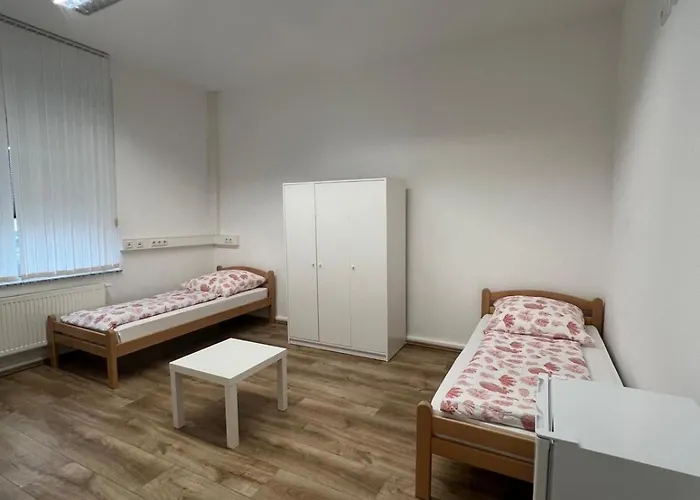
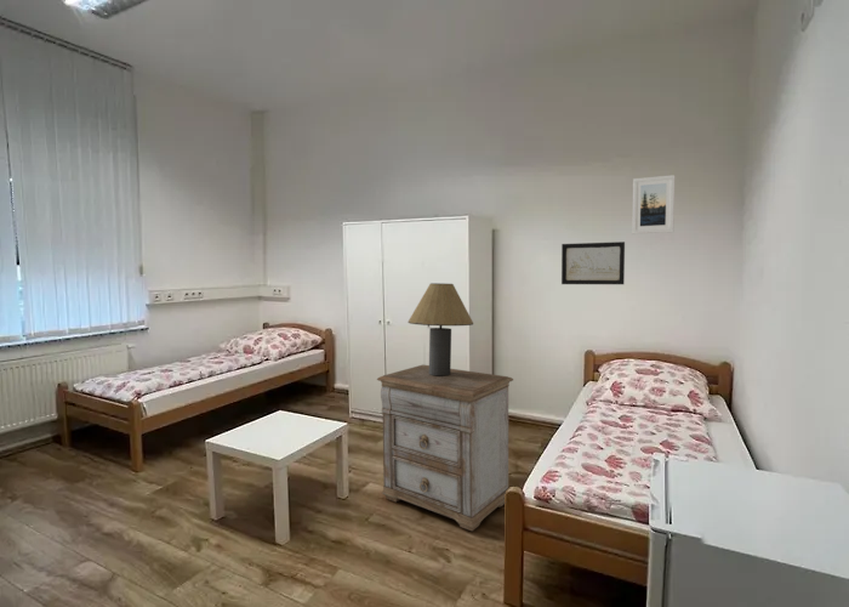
+ nightstand [376,363,514,532]
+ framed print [631,174,676,236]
+ table lamp [408,282,474,375]
+ wall art [560,240,626,285]
